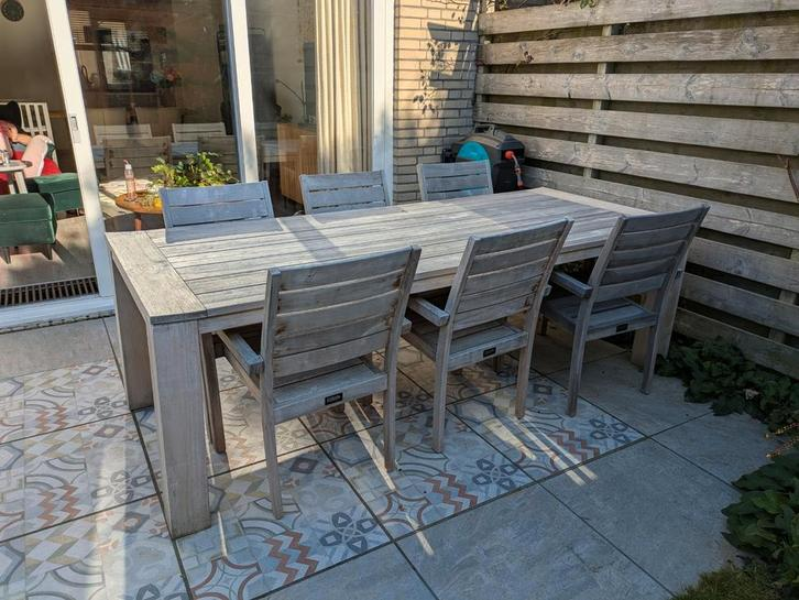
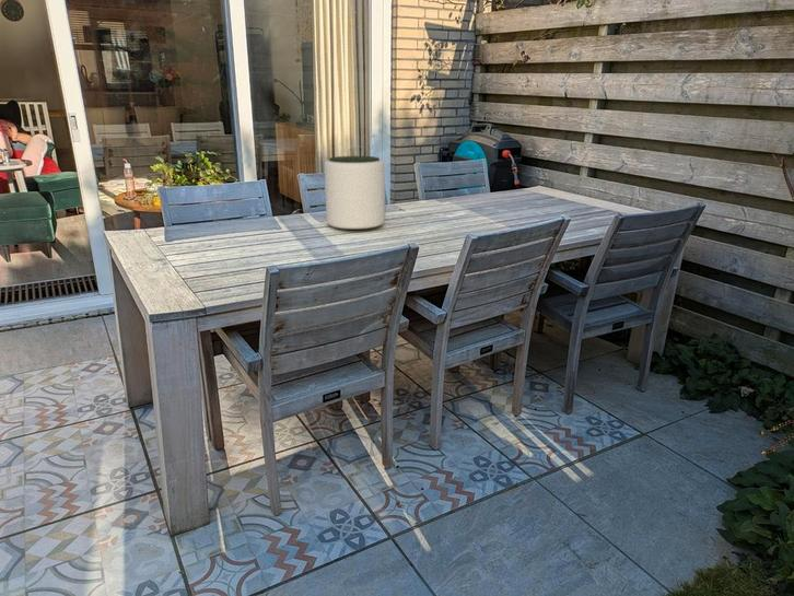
+ plant pot [324,155,386,231]
